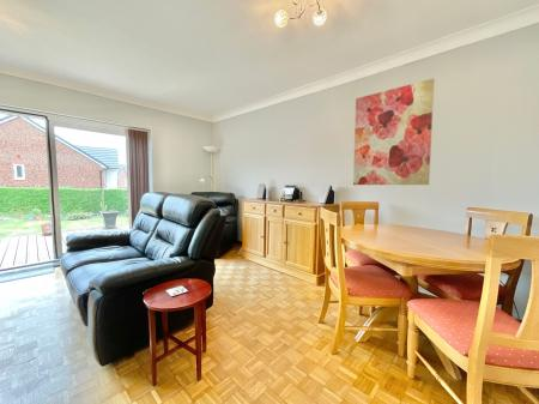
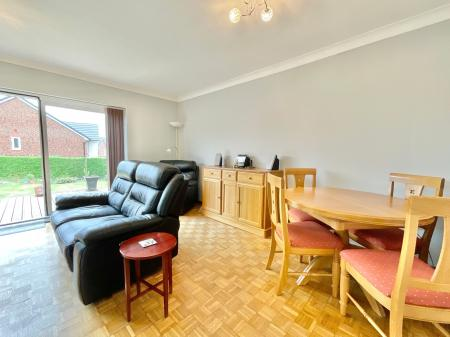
- wall art [352,78,436,186]
